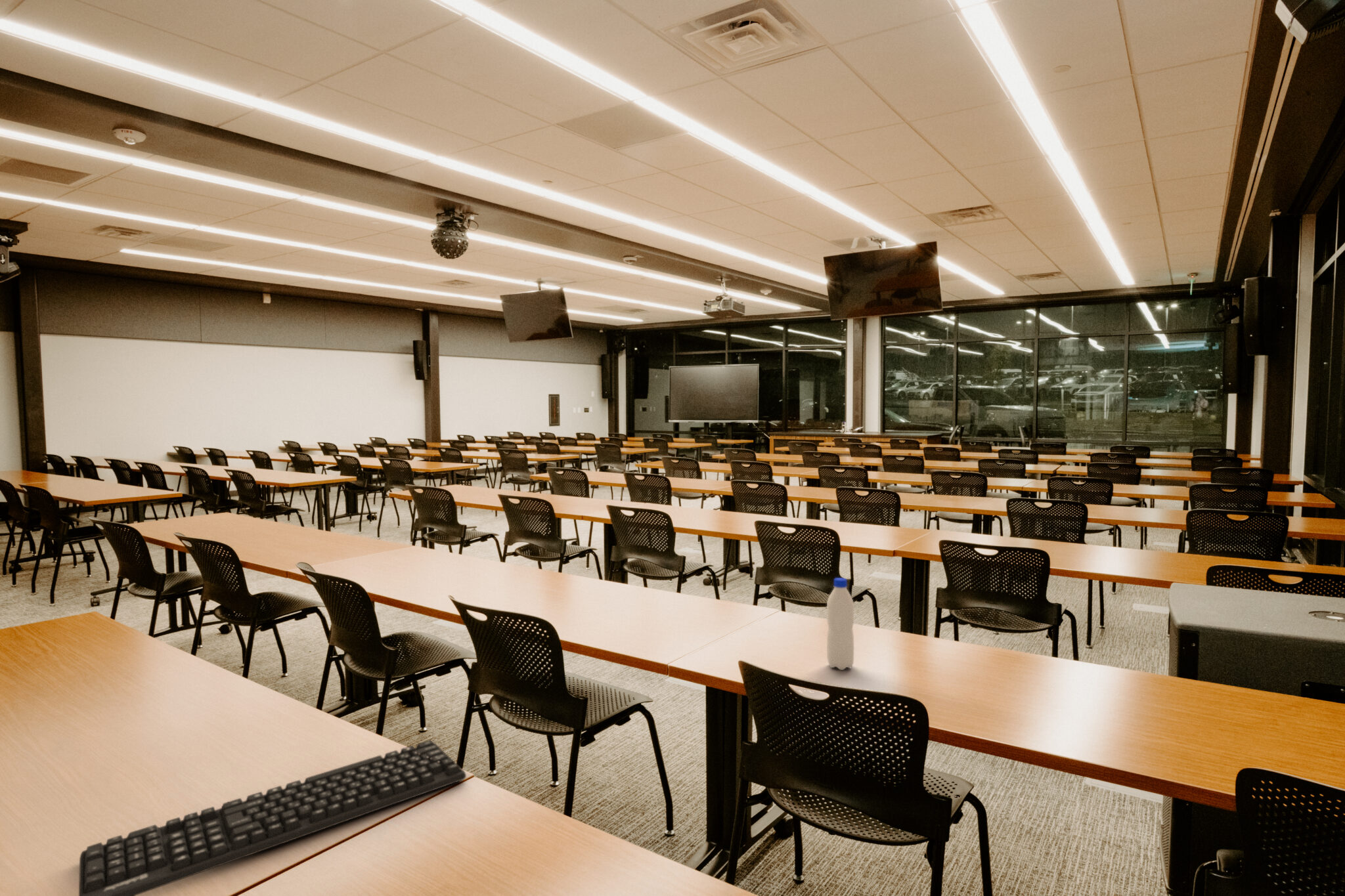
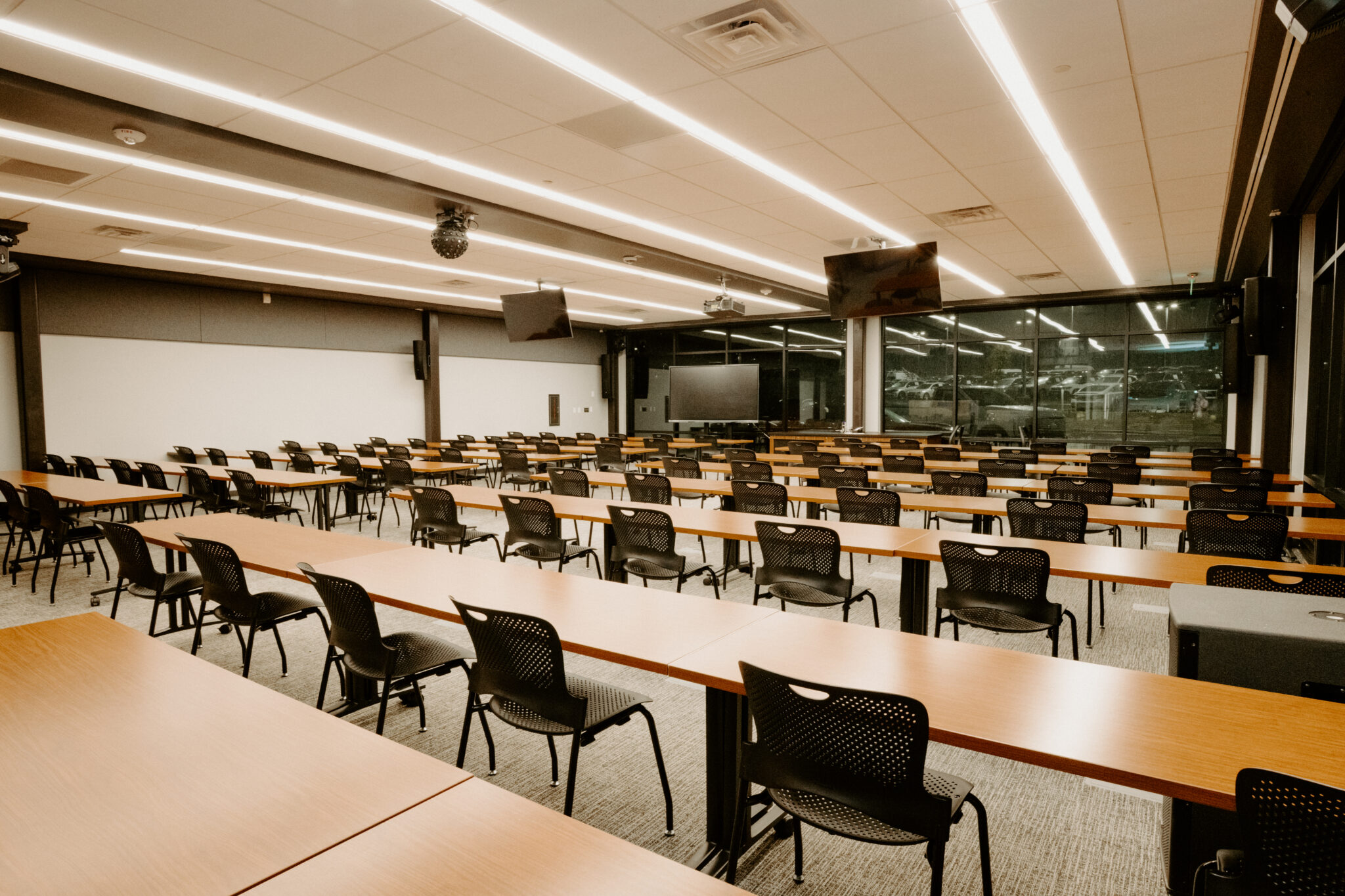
- keyboard [78,739,467,896]
- water bottle [826,577,854,671]
